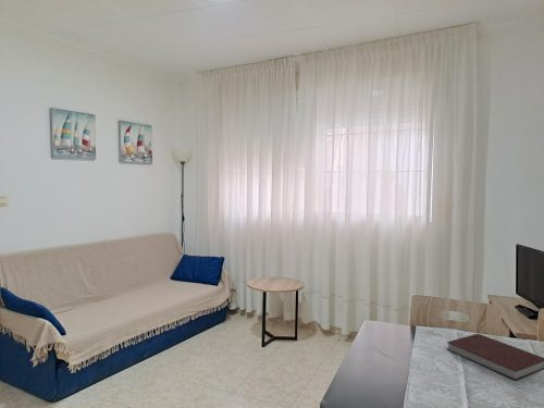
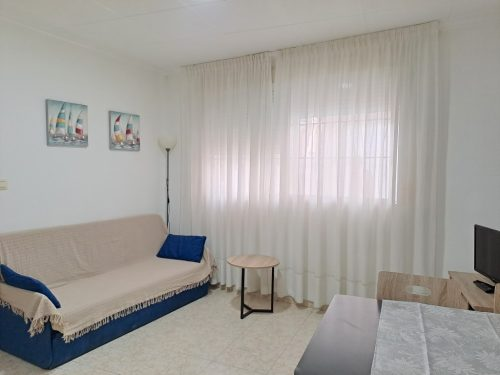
- notebook [446,333,544,382]
